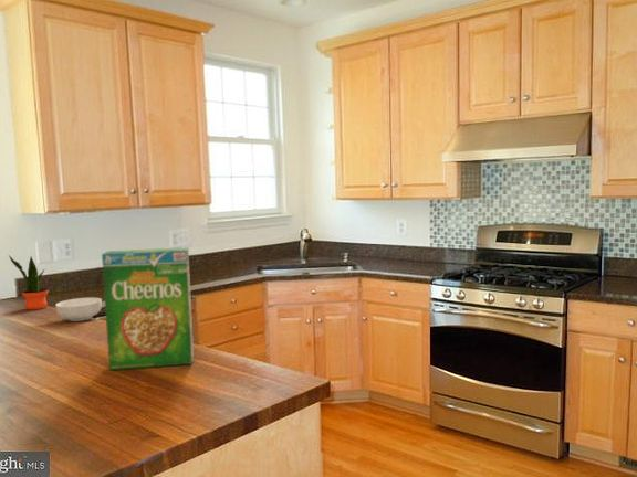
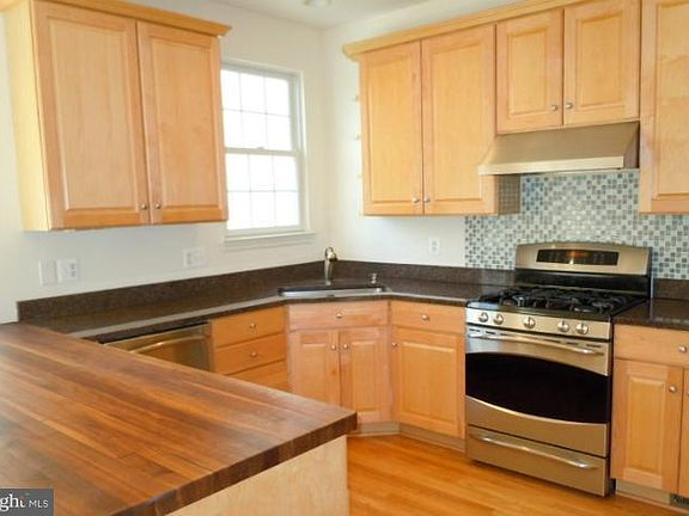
- potted plant [8,254,50,311]
- cereal bowl [54,297,103,322]
- cereal box [101,246,195,371]
